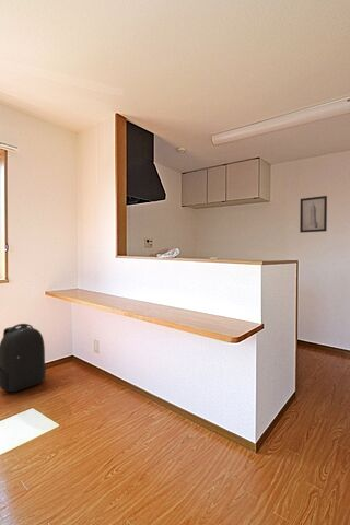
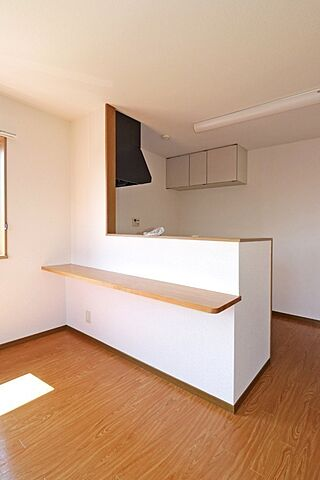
- backpack [0,323,47,393]
- wall art [299,195,328,234]
